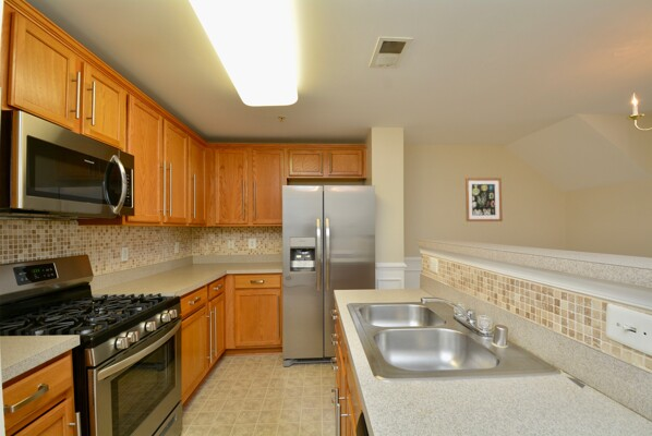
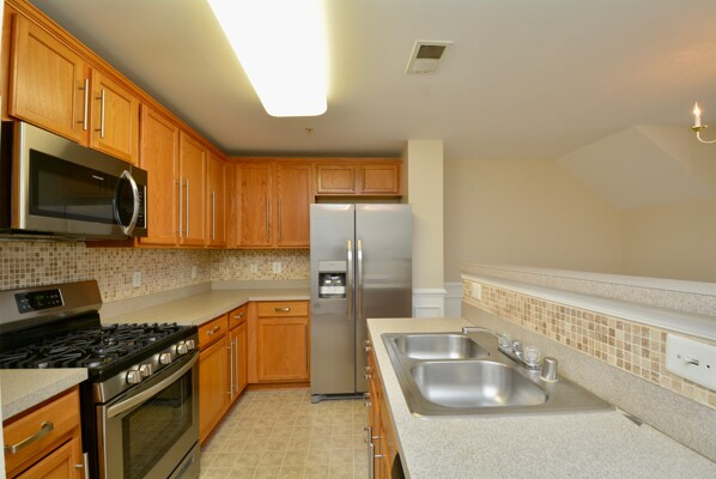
- wall art [464,177,504,222]
